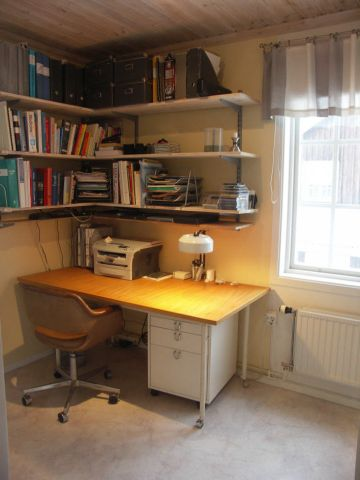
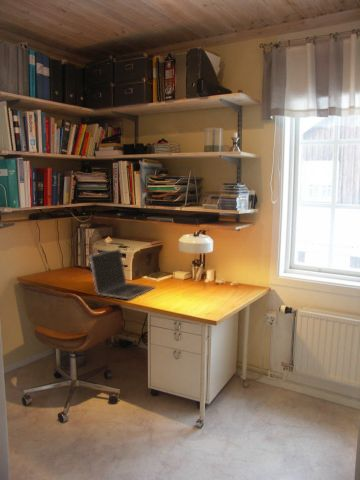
+ laptop [88,248,158,300]
